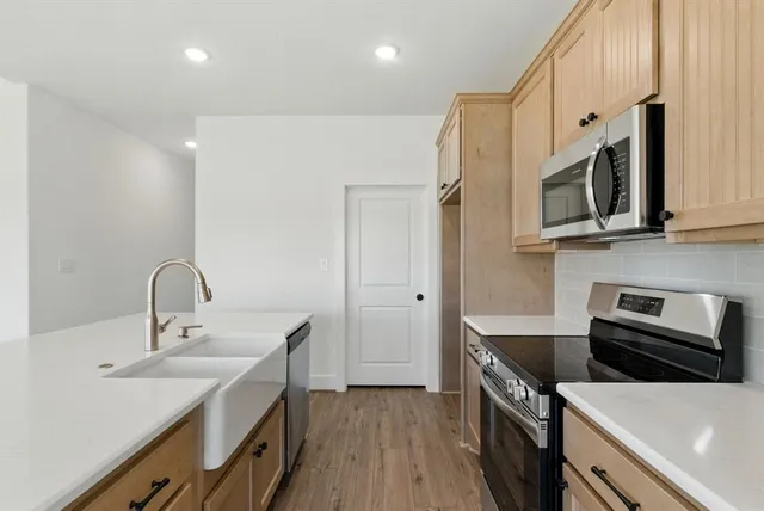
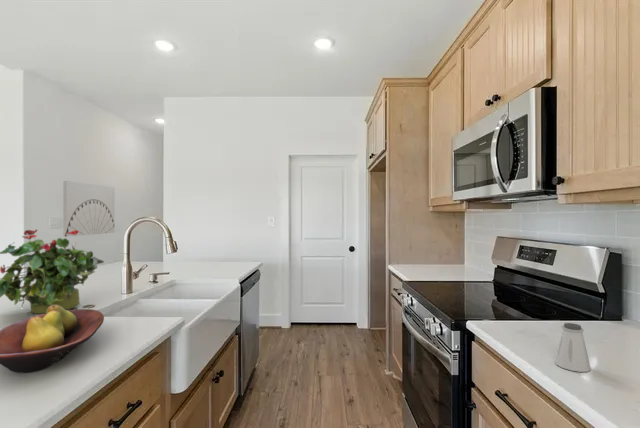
+ potted plant [0,228,104,315]
+ saltshaker [554,322,592,373]
+ wall art [62,180,115,238]
+ fruit bowl [0,305,105,374]
